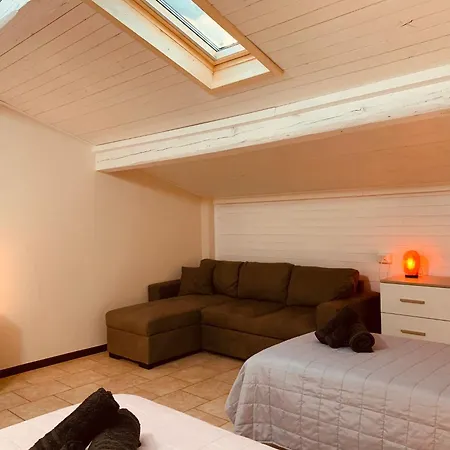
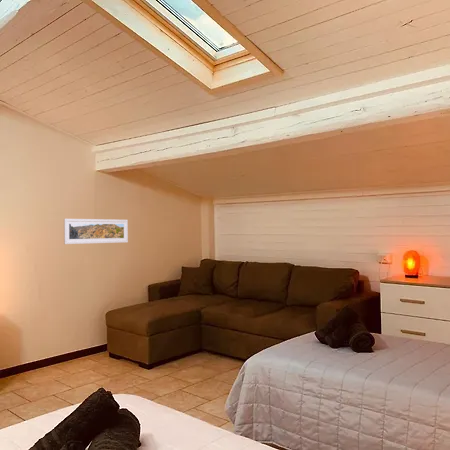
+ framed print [63,218,129,245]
